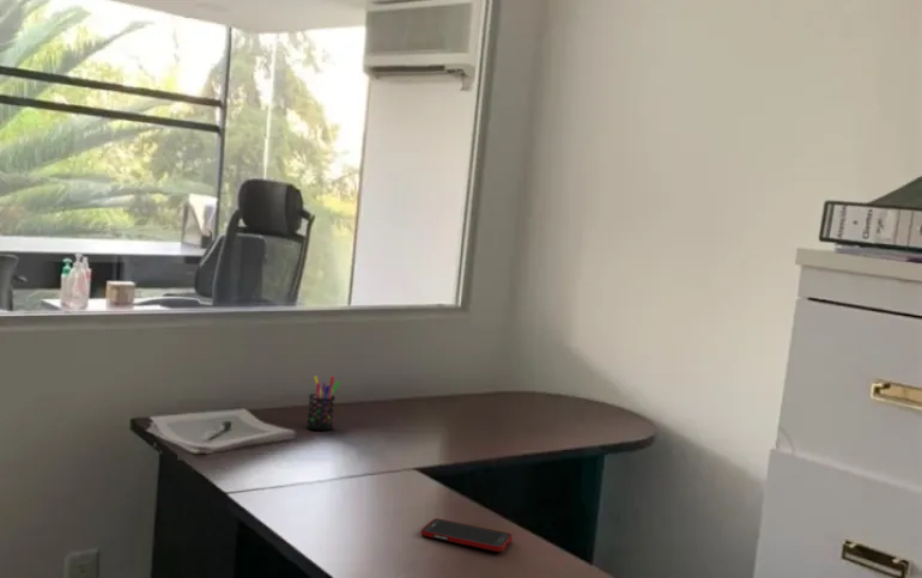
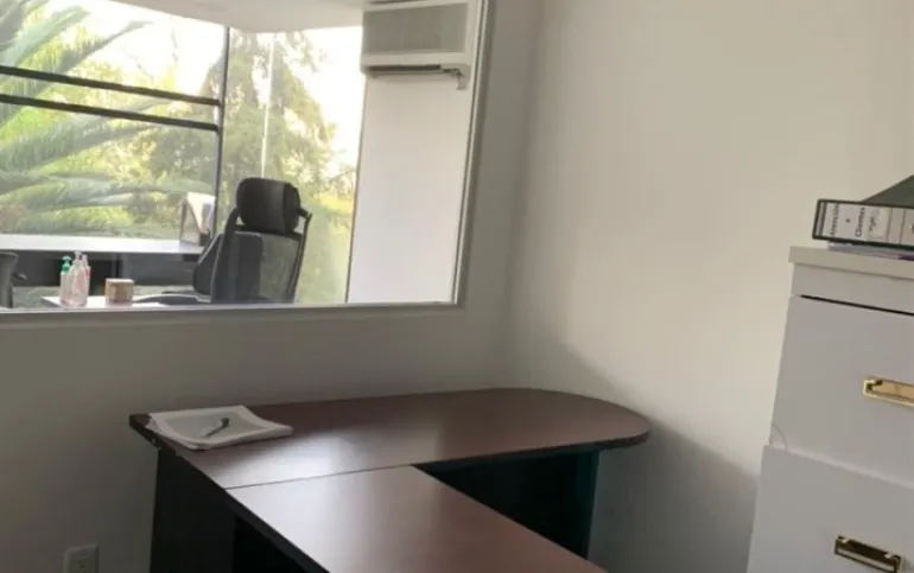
- pen holder [305,375,341,431]
- cell phone [420,517,514,553]
